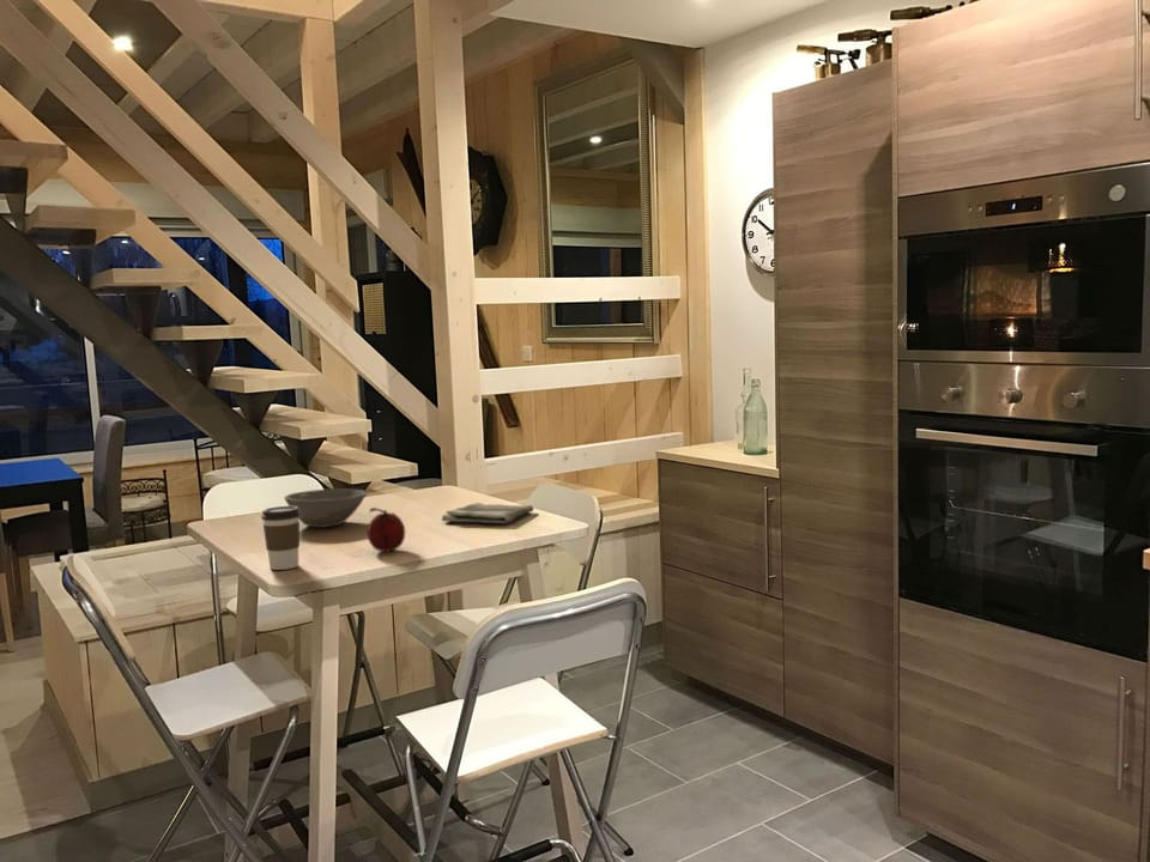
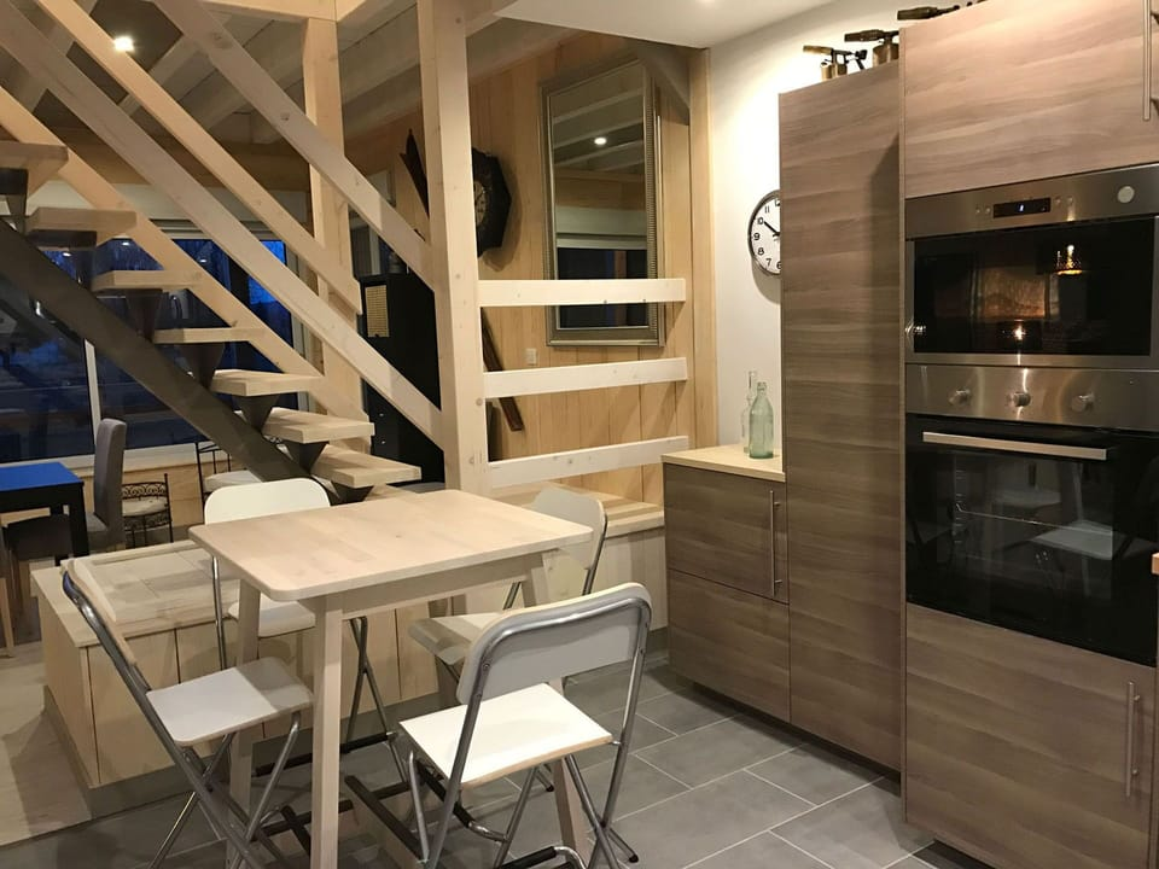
- fruit [367,506,406,553]
- bowl [283,487,368,528]
- coffee cup [260,505,301,571]
- dish towel [441,502,534,524]
